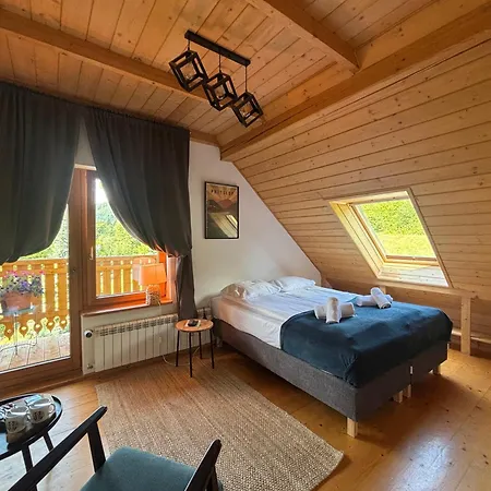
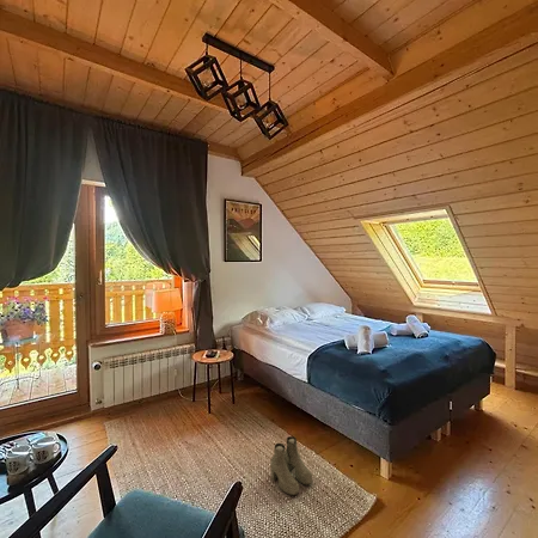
+ boots [269,435,313,496]
